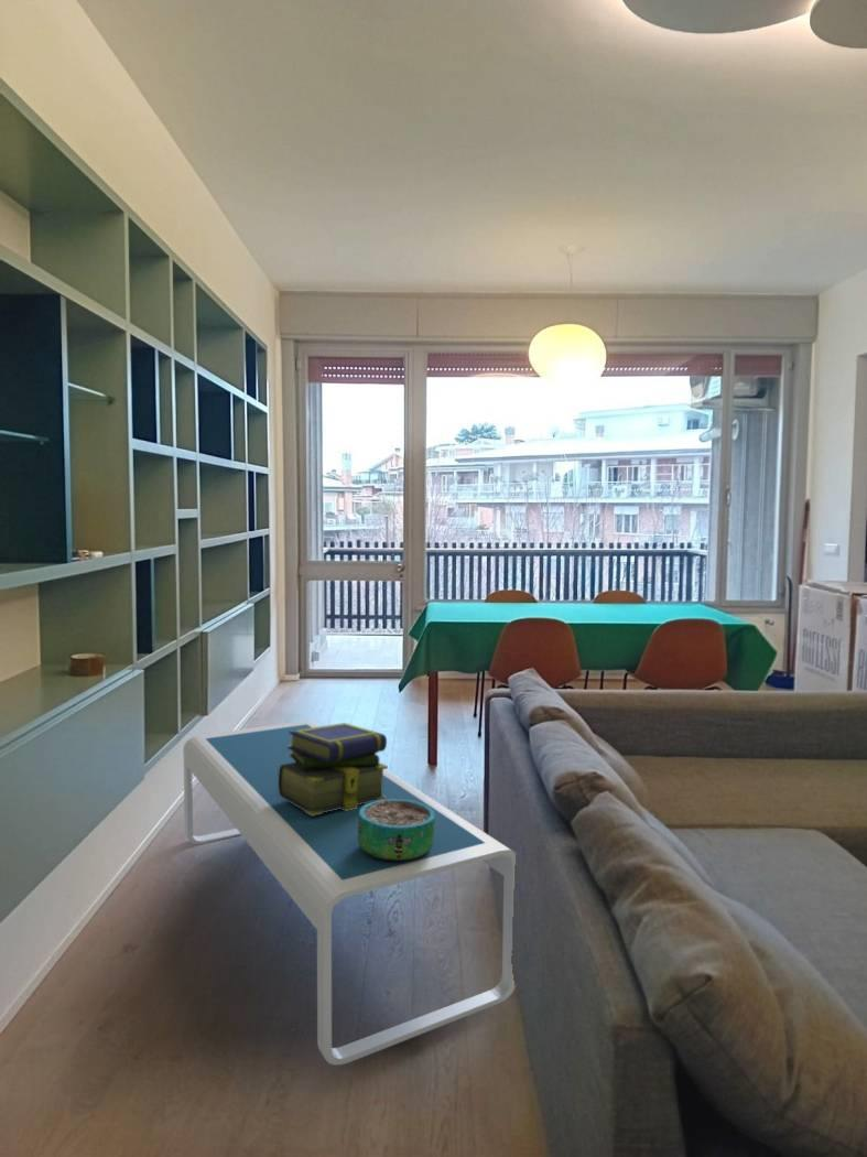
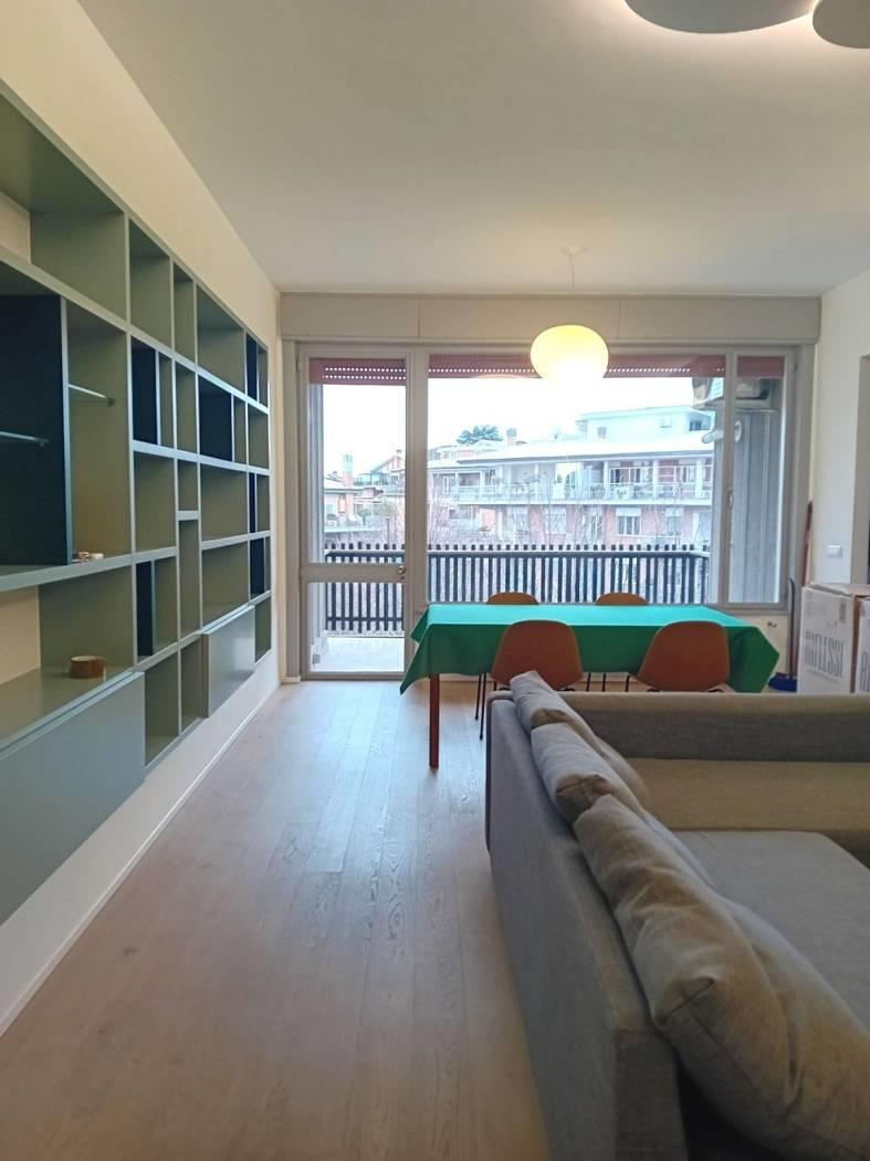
- stack of books [278,722,389,815]
- decorative bowl [358,799,435,862]
- coffee table [182,720,517,1066]
